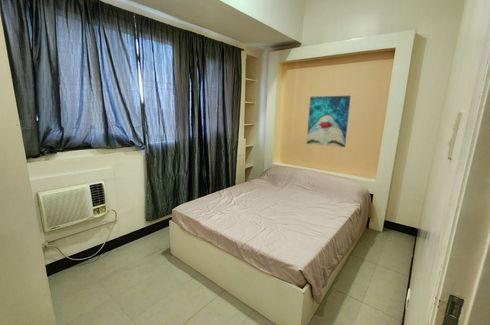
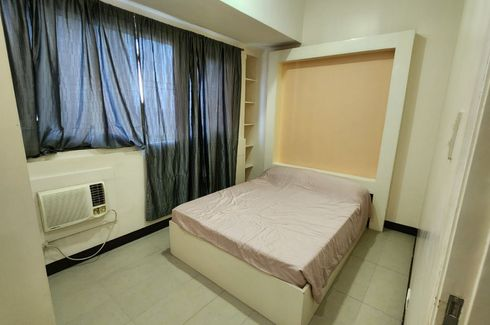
- wall art [306,95,352,148]
